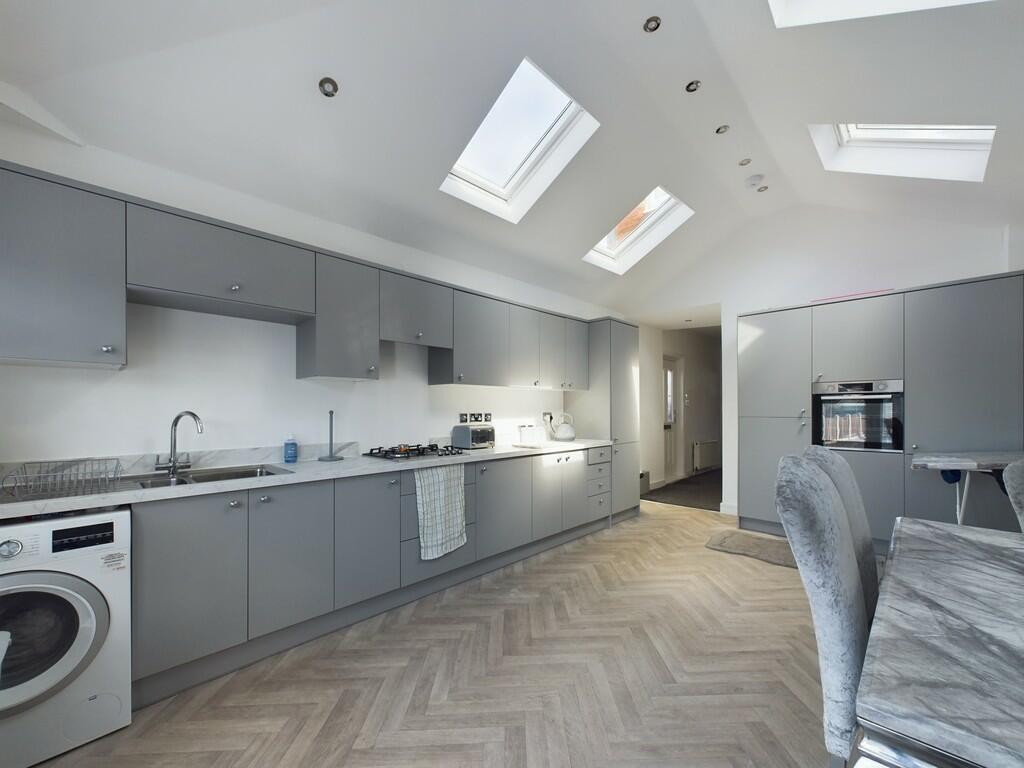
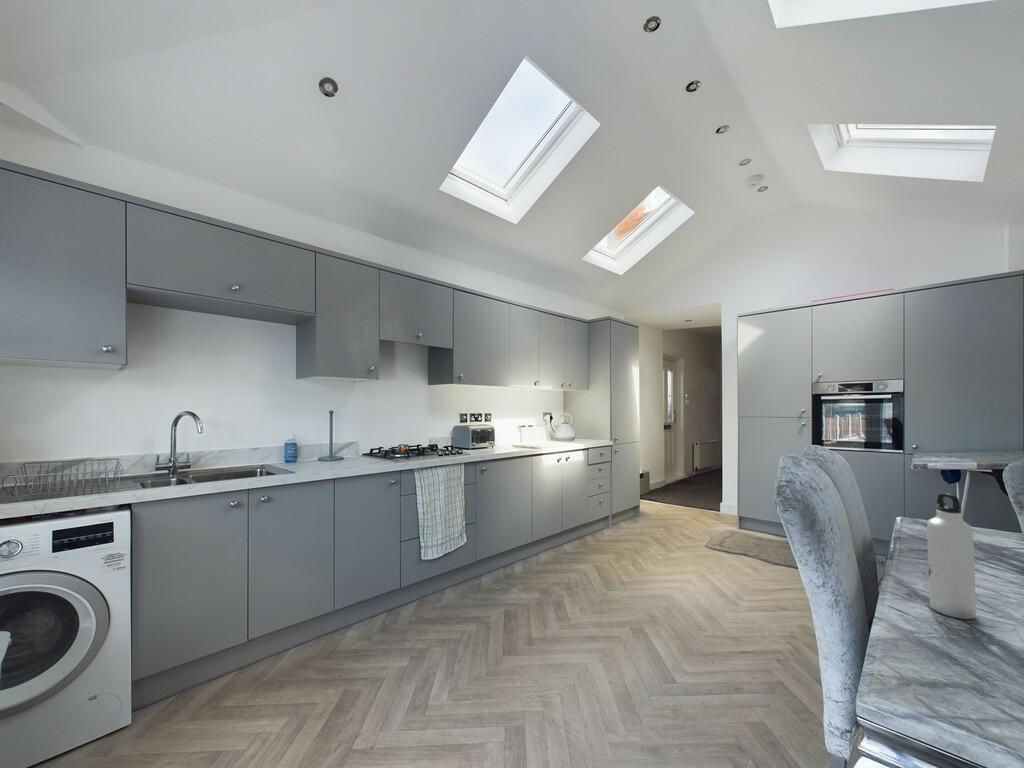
+ water bottle [926,492,977,620]
